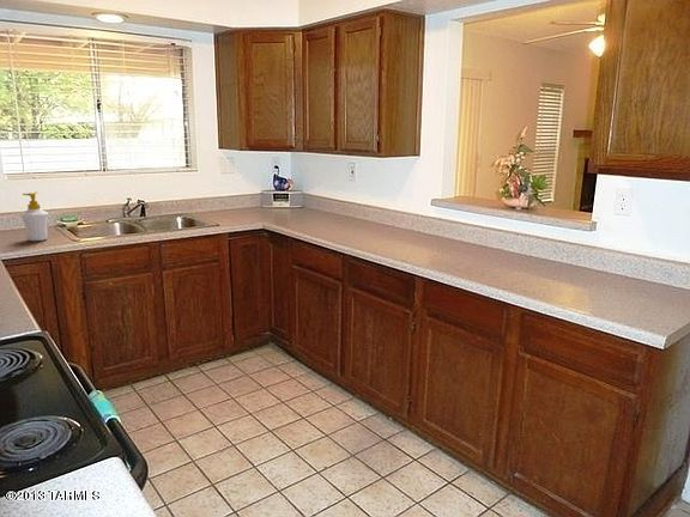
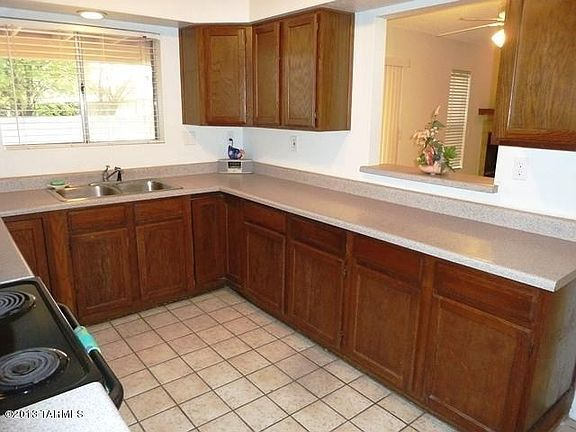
- soap bottle [19,191,50,242]
